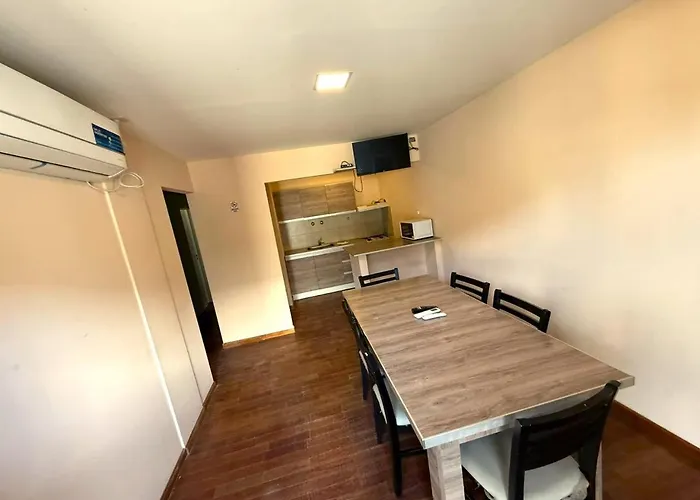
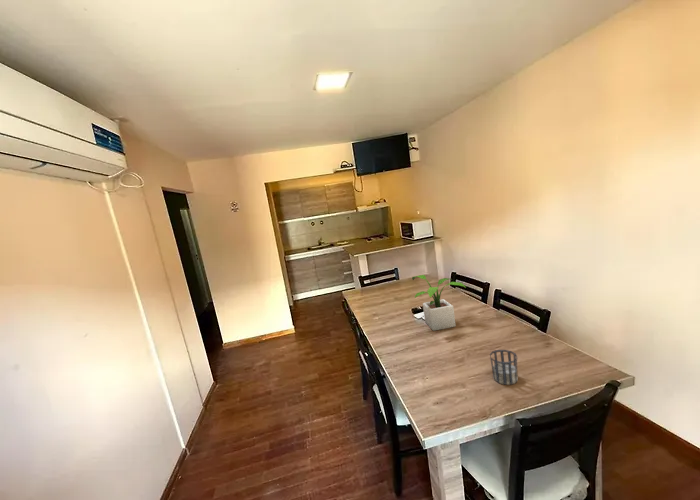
+ cup [489,349,519,386]
+ potted plant [411,274,467,332]
